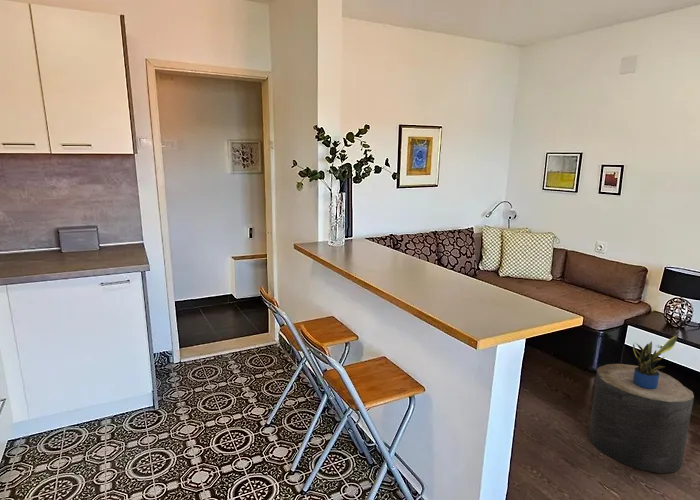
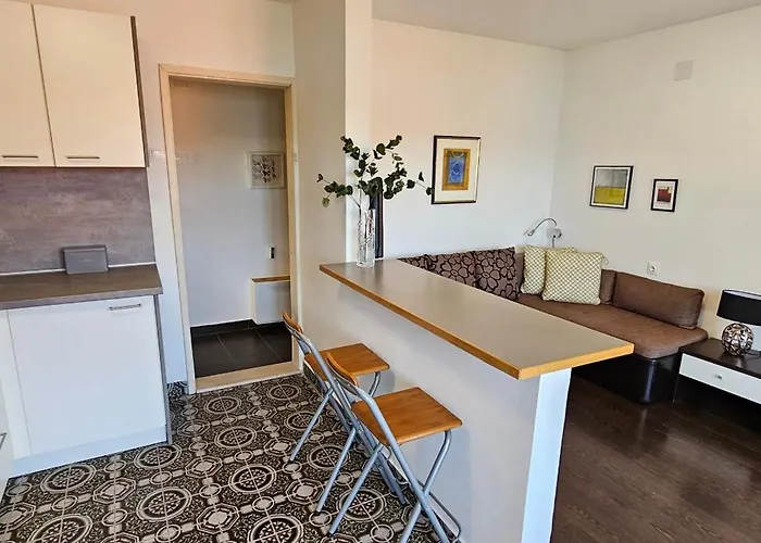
- stool [588,363,695,474]
- potted plant [632,334,680,389]
